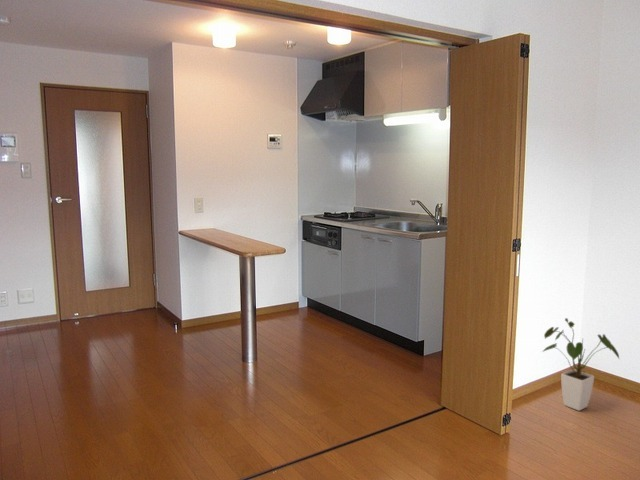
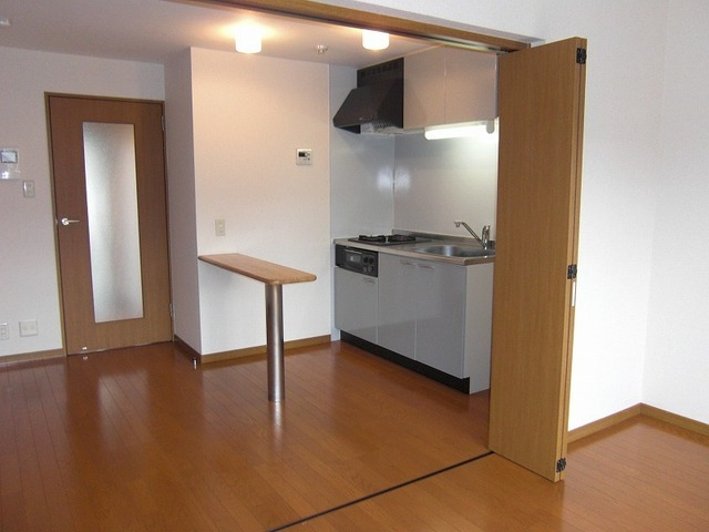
- house plant [541,317,621,412]
